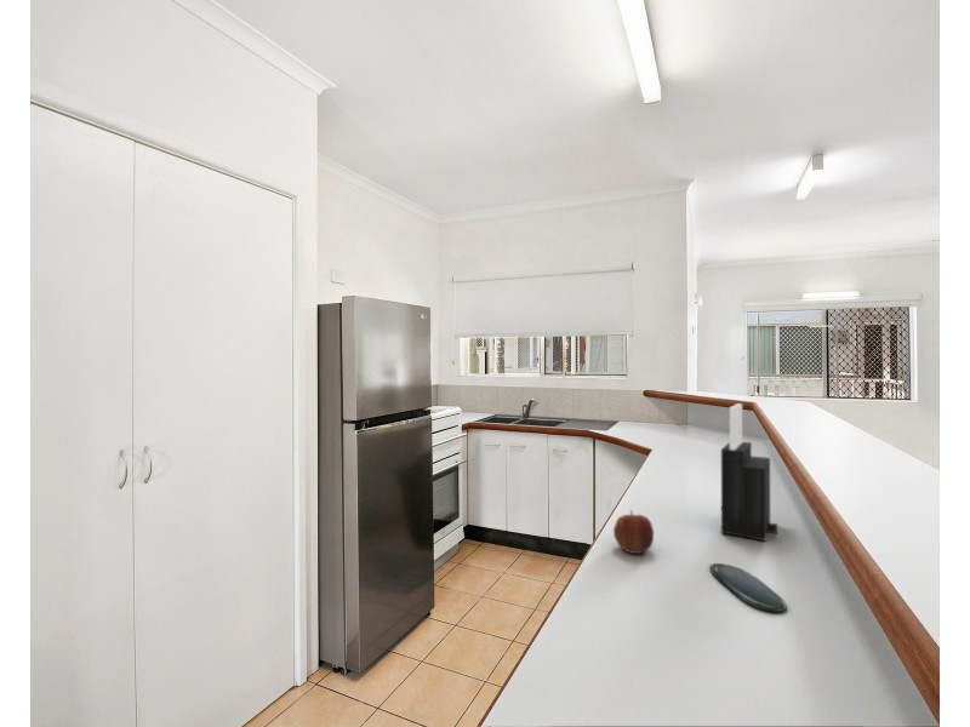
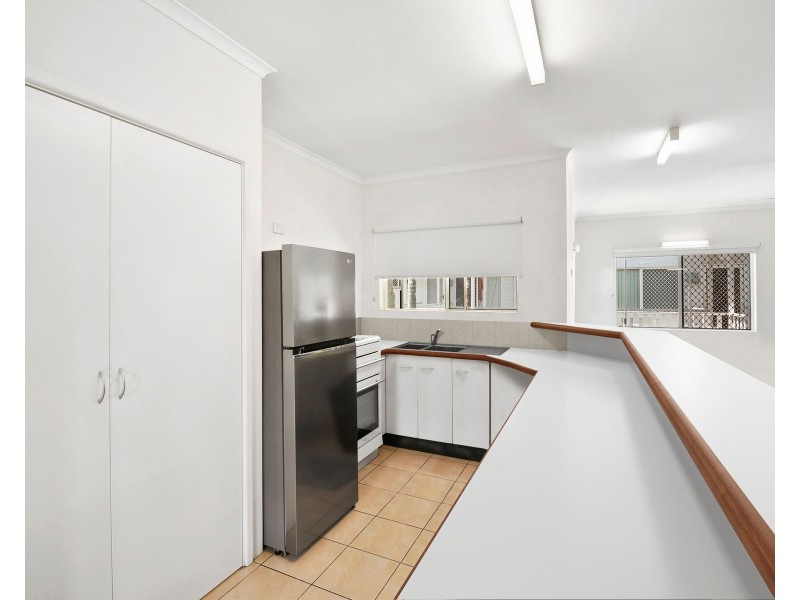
- apple [612,509,655,555]
- oval tray [709,562,788,613]
- knife block [720,402,778,543]
